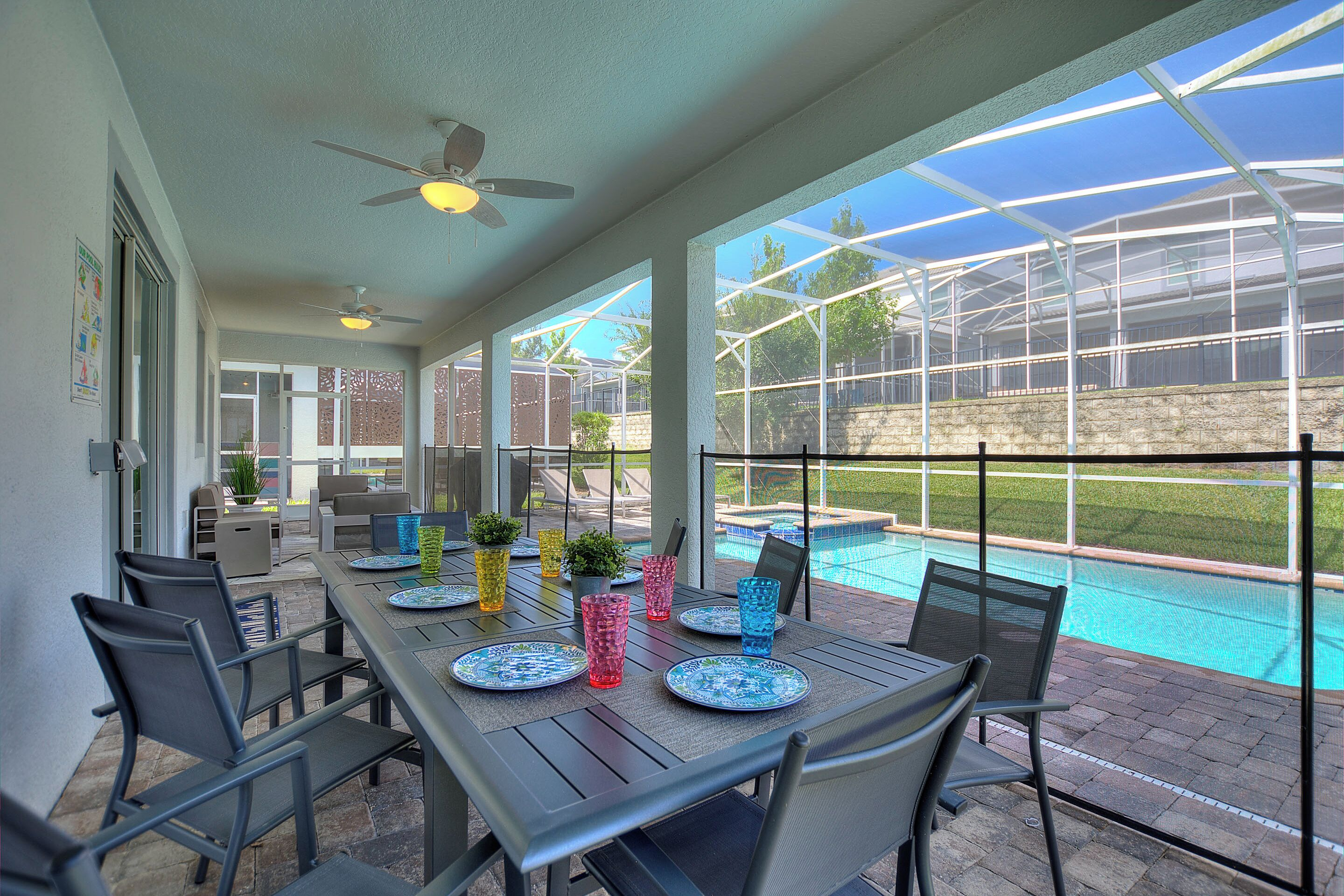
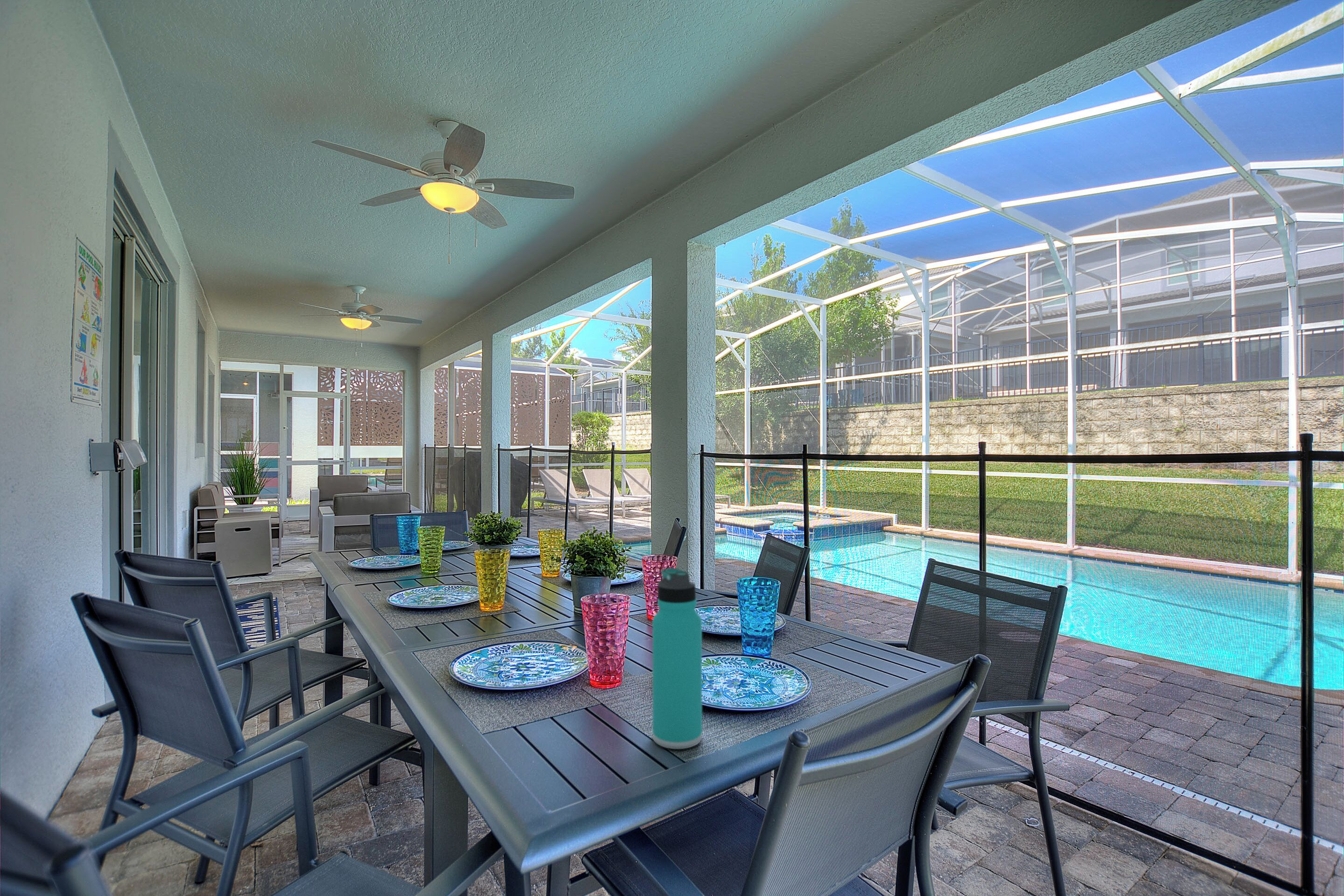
+ thermos bottle [652,567,702,749]
